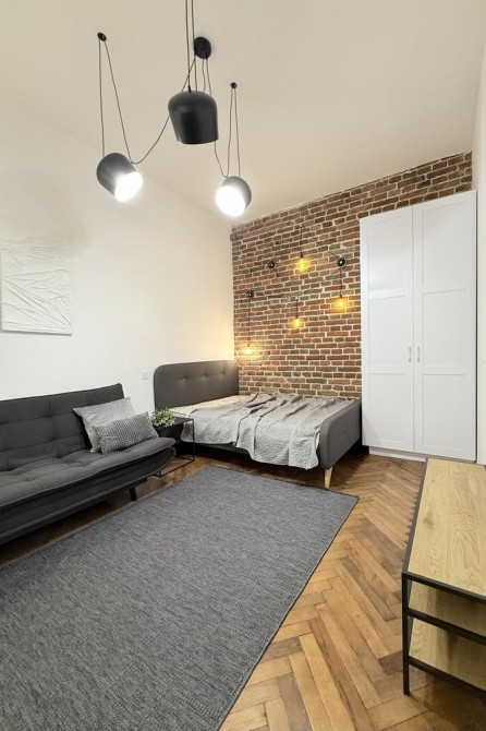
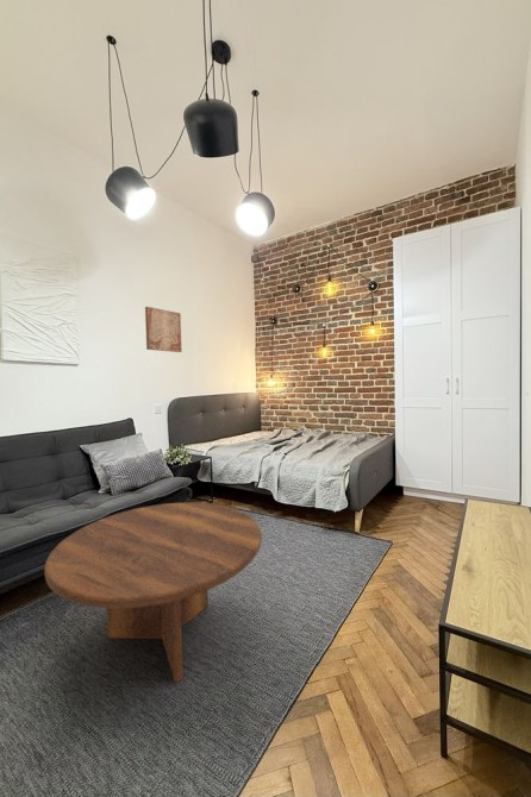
+ wall art [144,306,183,353]
+ coffee table [43,502,263,683]
